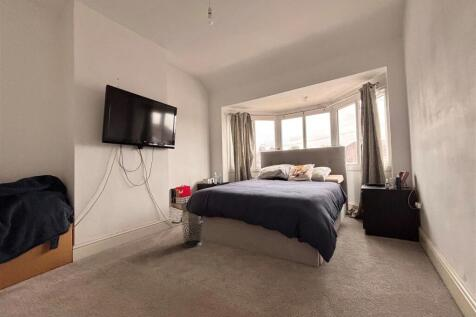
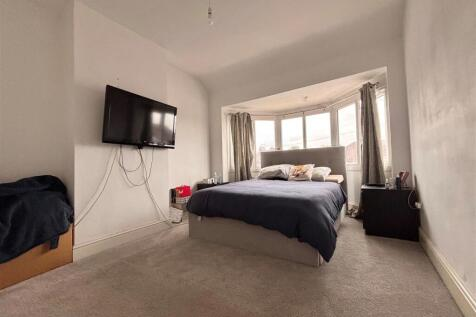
- waste bin [180,217,204,248]
